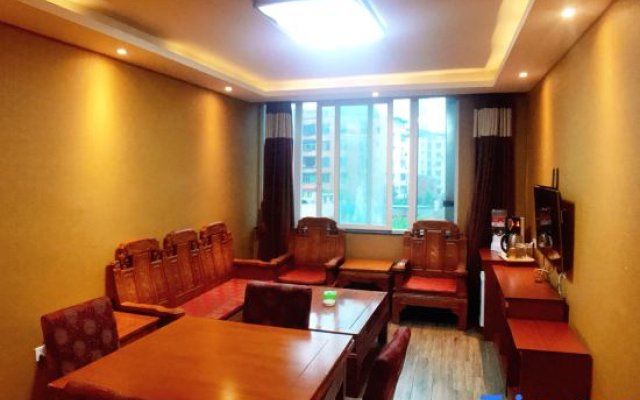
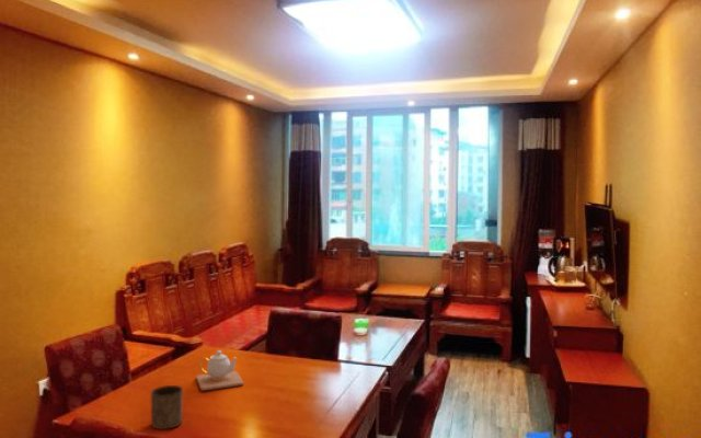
+ teapot [195,349,244,391]
+ cup [150,384,184,430]
